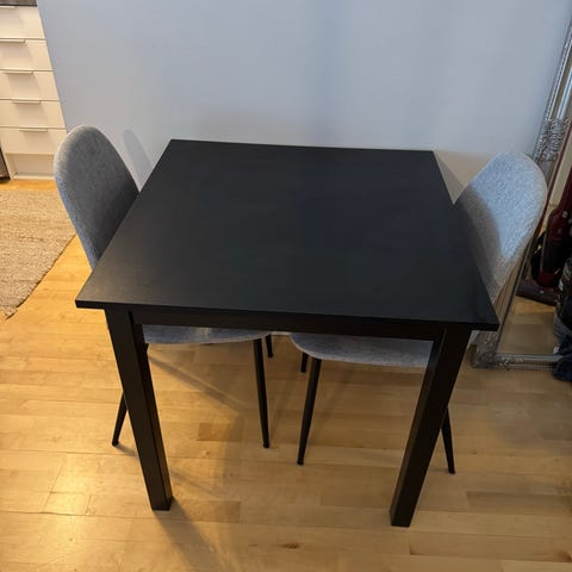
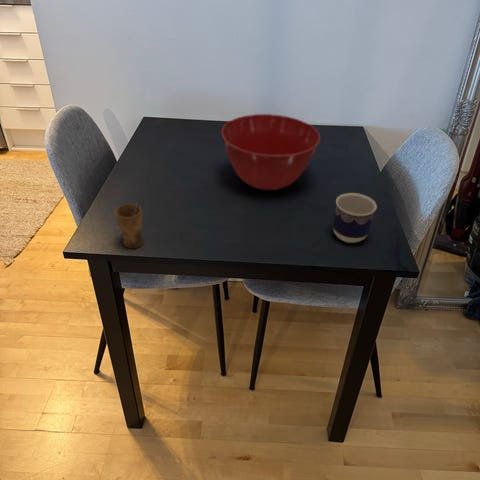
+ mixing bowl [221,113,321,191]
+ cup [332,191,378,244]
+ cup [114,197,144,249]
